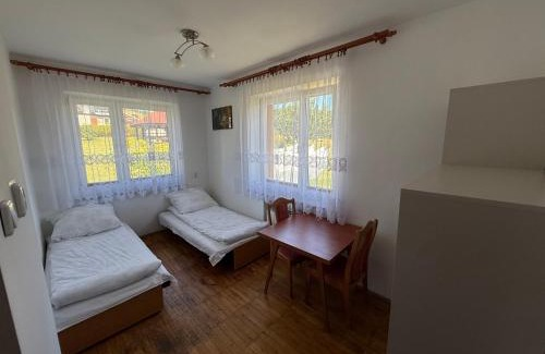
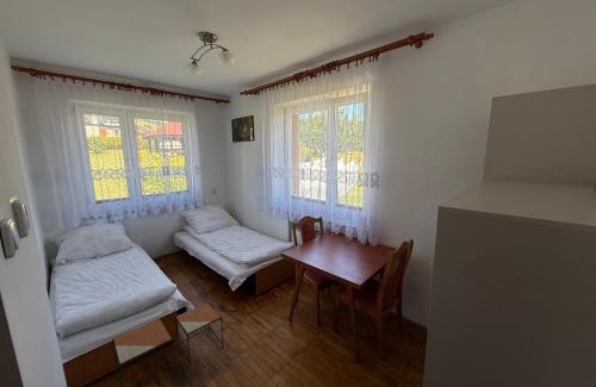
+ side table [111,302,225,387]
